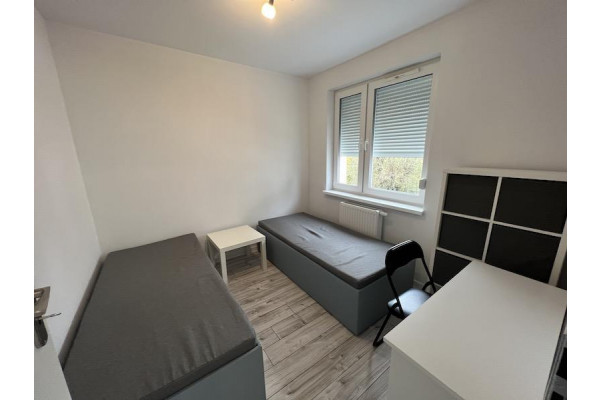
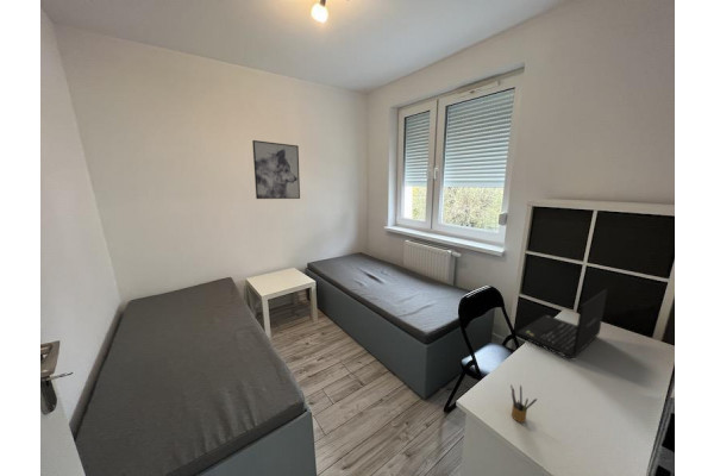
+ wall art [251,139,301,200]
+ laptop [515,288,608,359]
+ pencil box [509,383,538,424]
